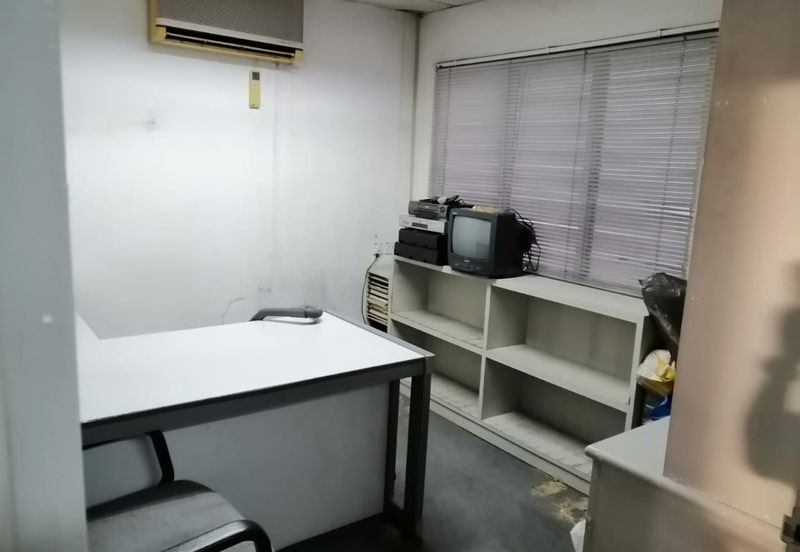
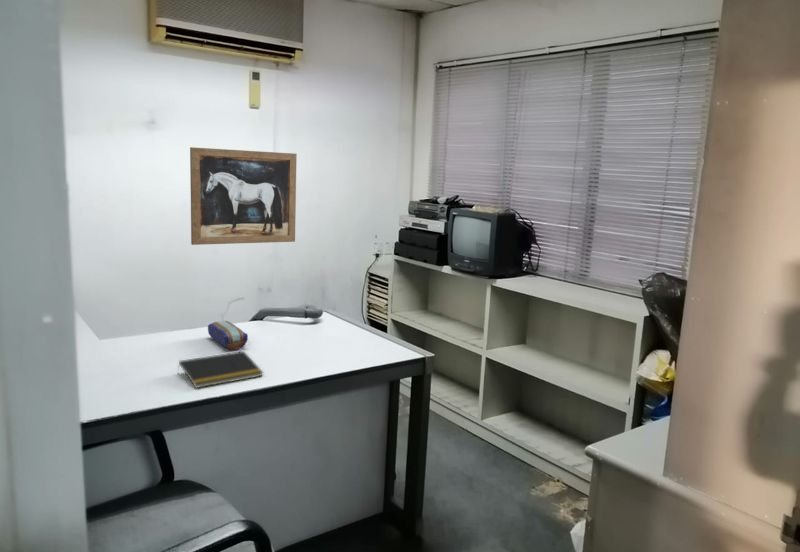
+ notepad [177,350,264,389]
+ wall art [189,146,298,246]
+ pencil case [207,320,249,351]
